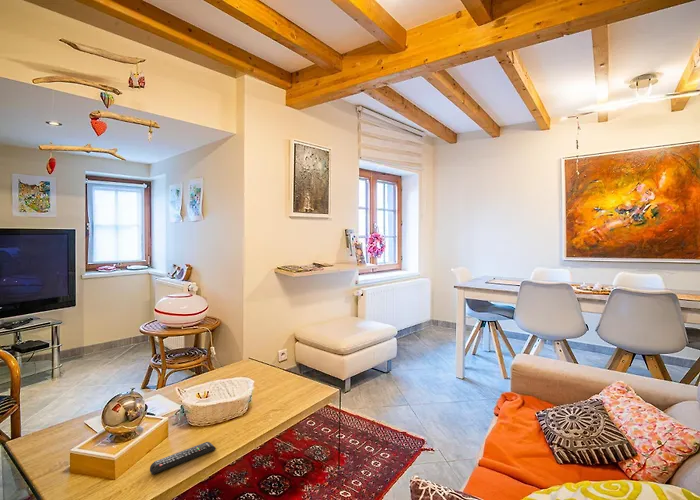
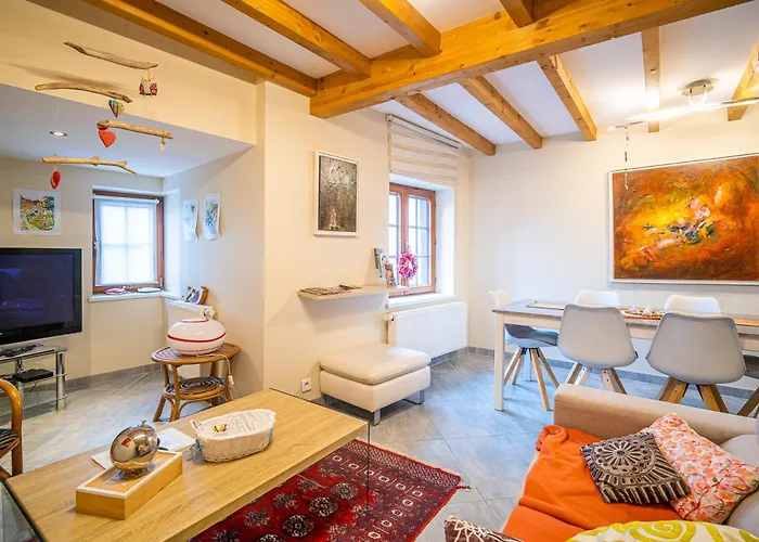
- remote control [149,441,217,475]
